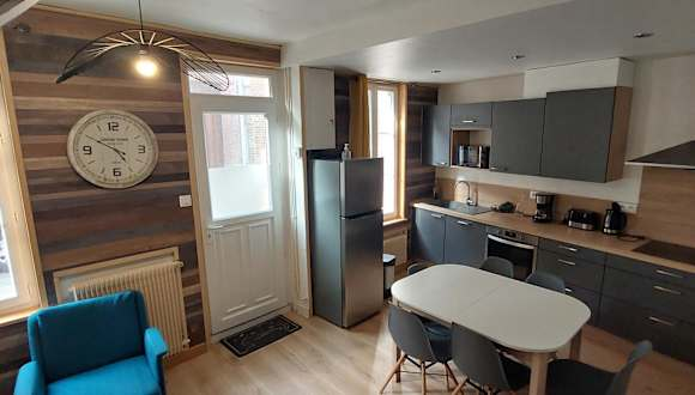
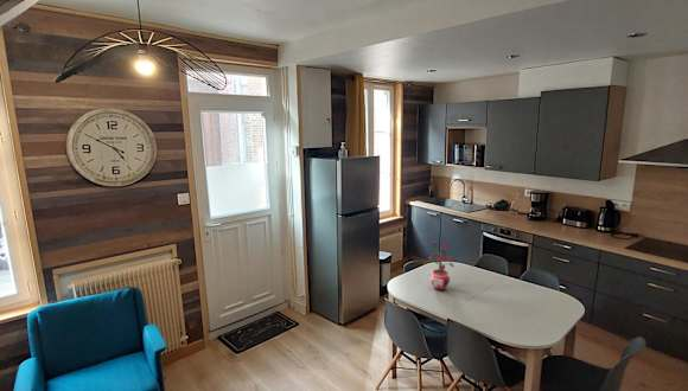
+ potted plant [427,241,456,291]
